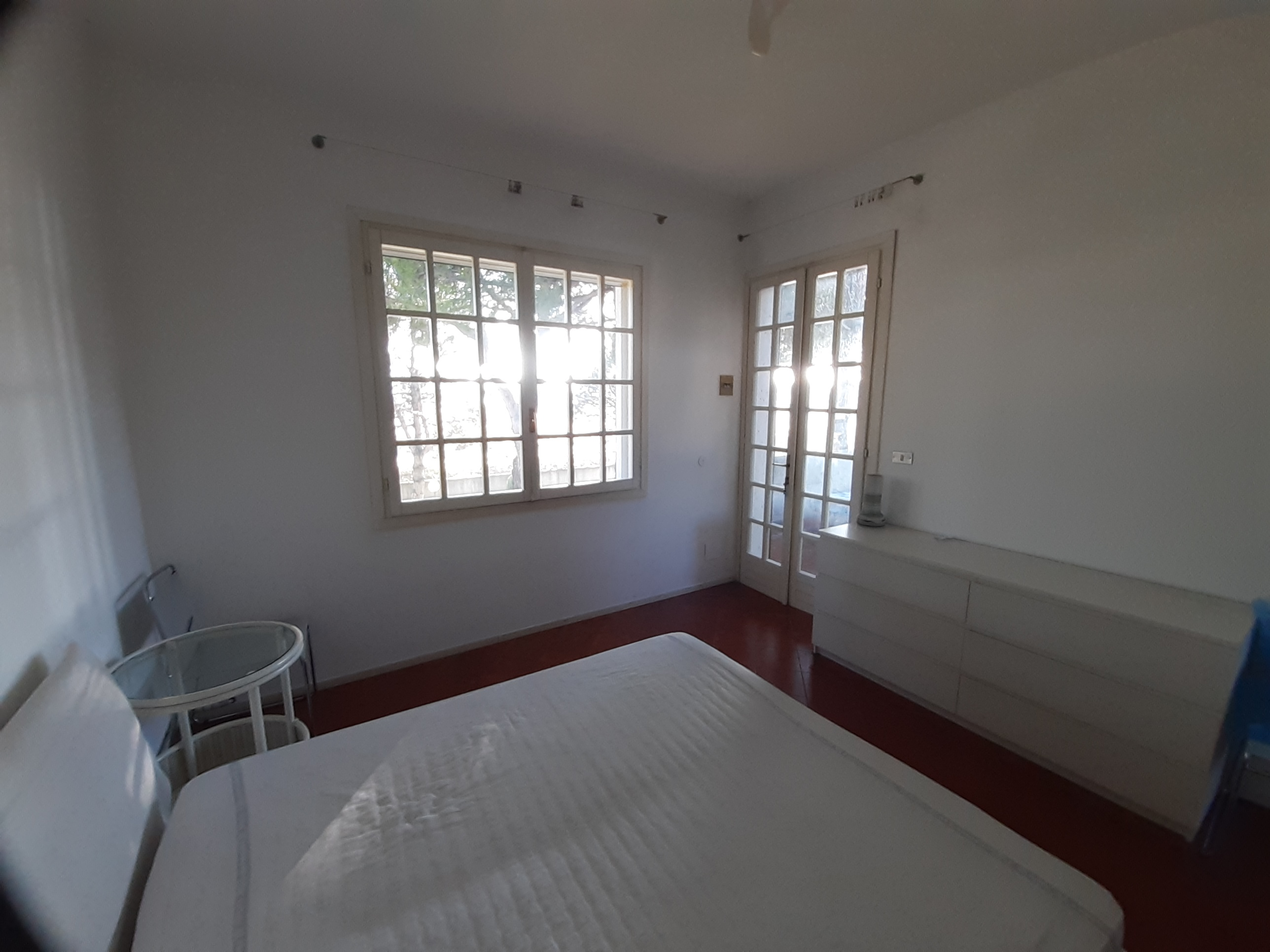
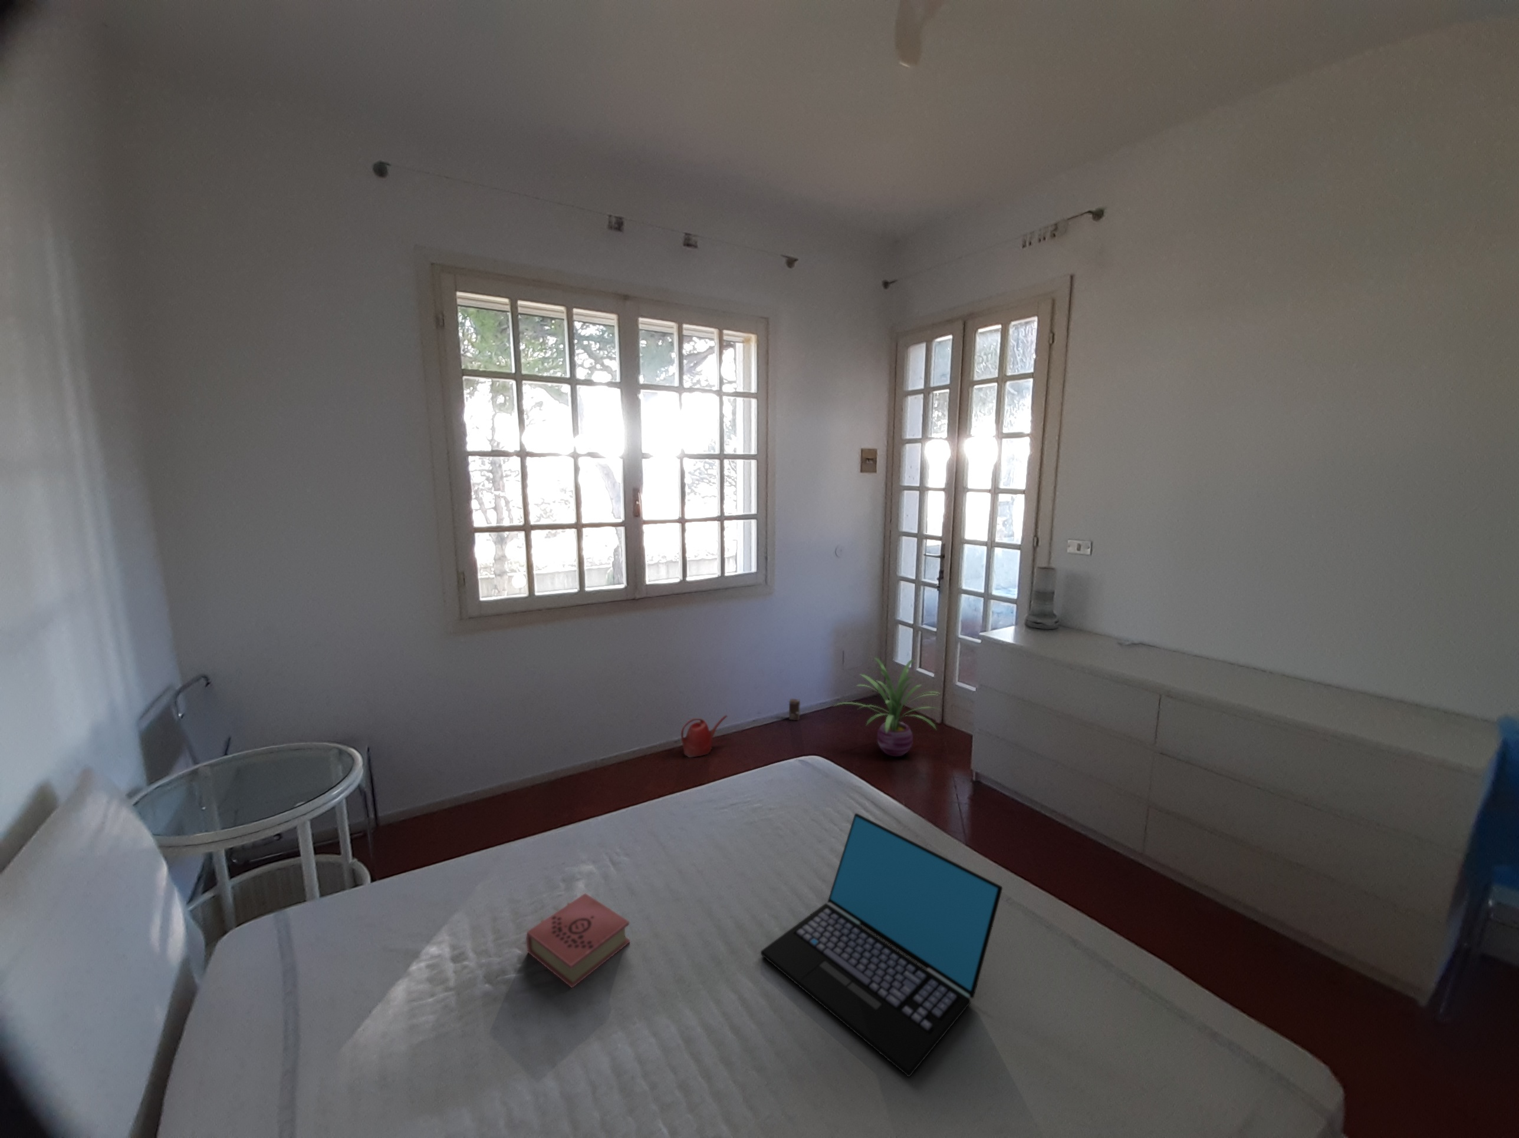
+ decorative plant [834,656,944,757]
+ box [788,698,801,721]
+ laptop [760,813,1003,1077]
+ watering can [681,715,728,758]
+ book [525,893,630,989]
